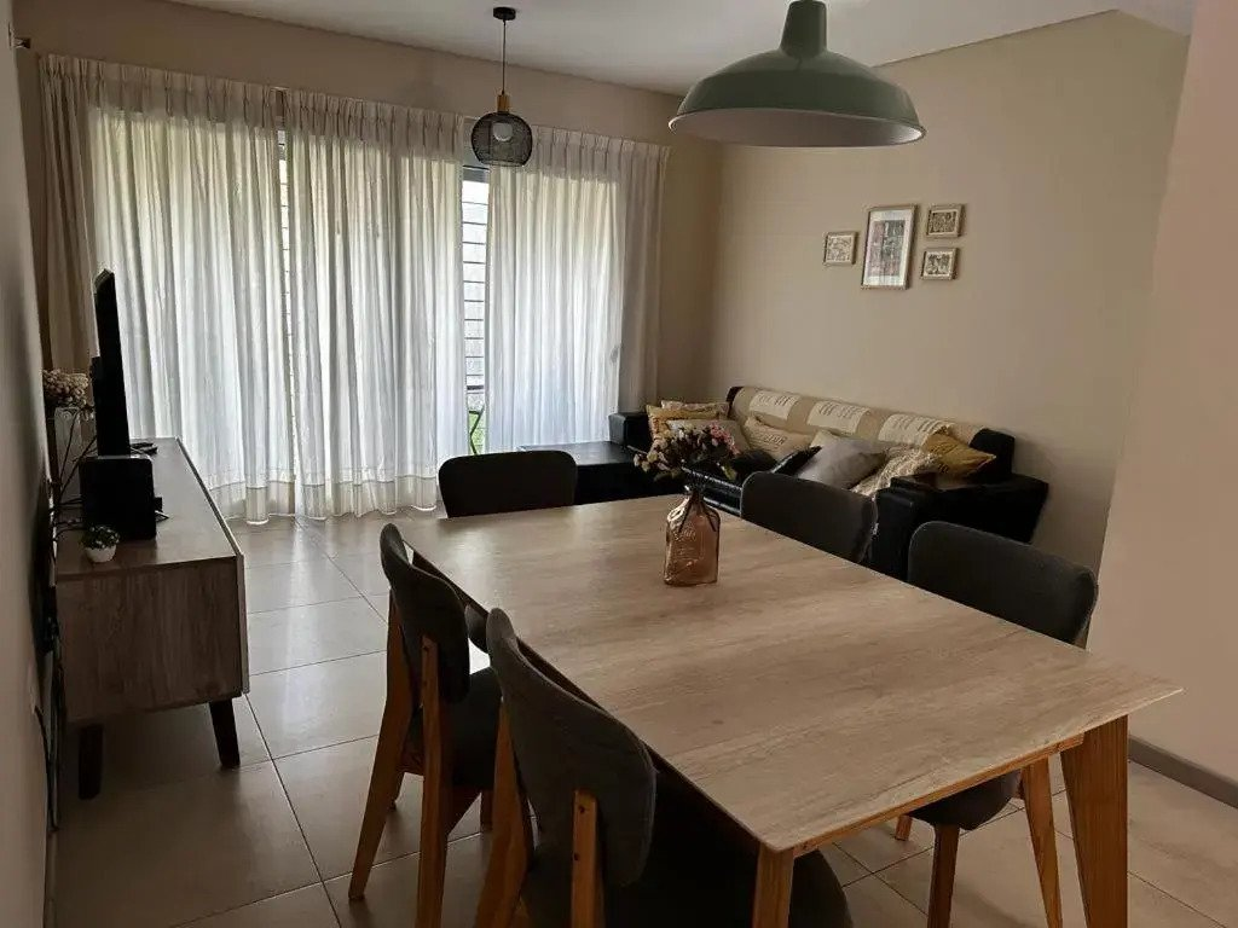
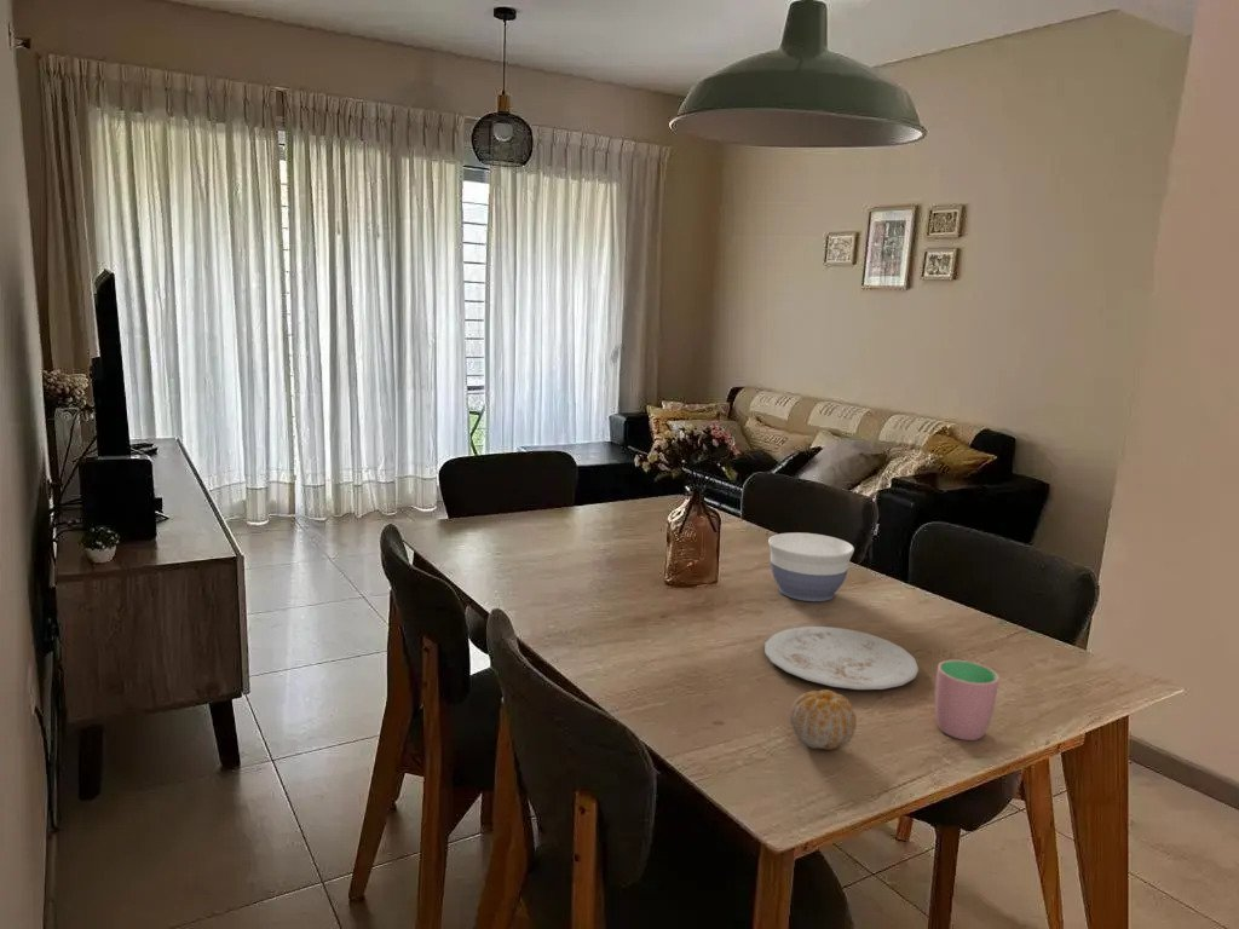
+ plate [763,625,920,691]
+ bowl [767,531,855,602]
+ fruit [790,688,858,751]
+ cup [934,659,1001,742]
